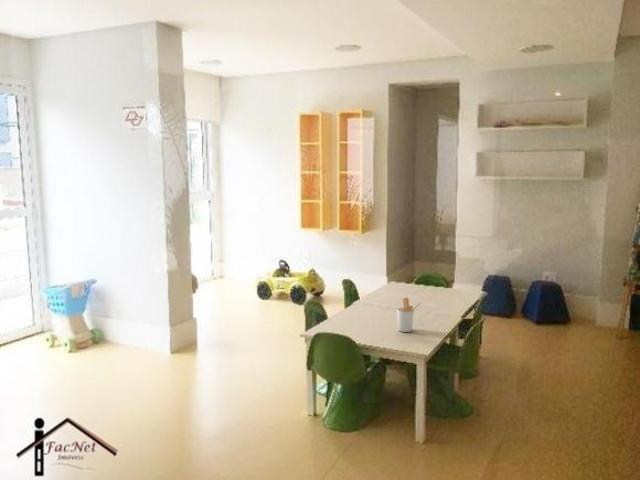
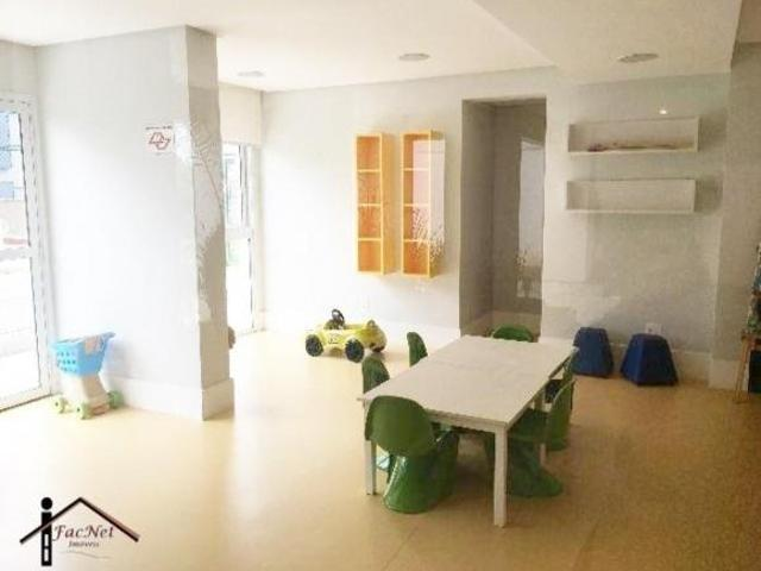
- utensil holder [396,296,423,333]
